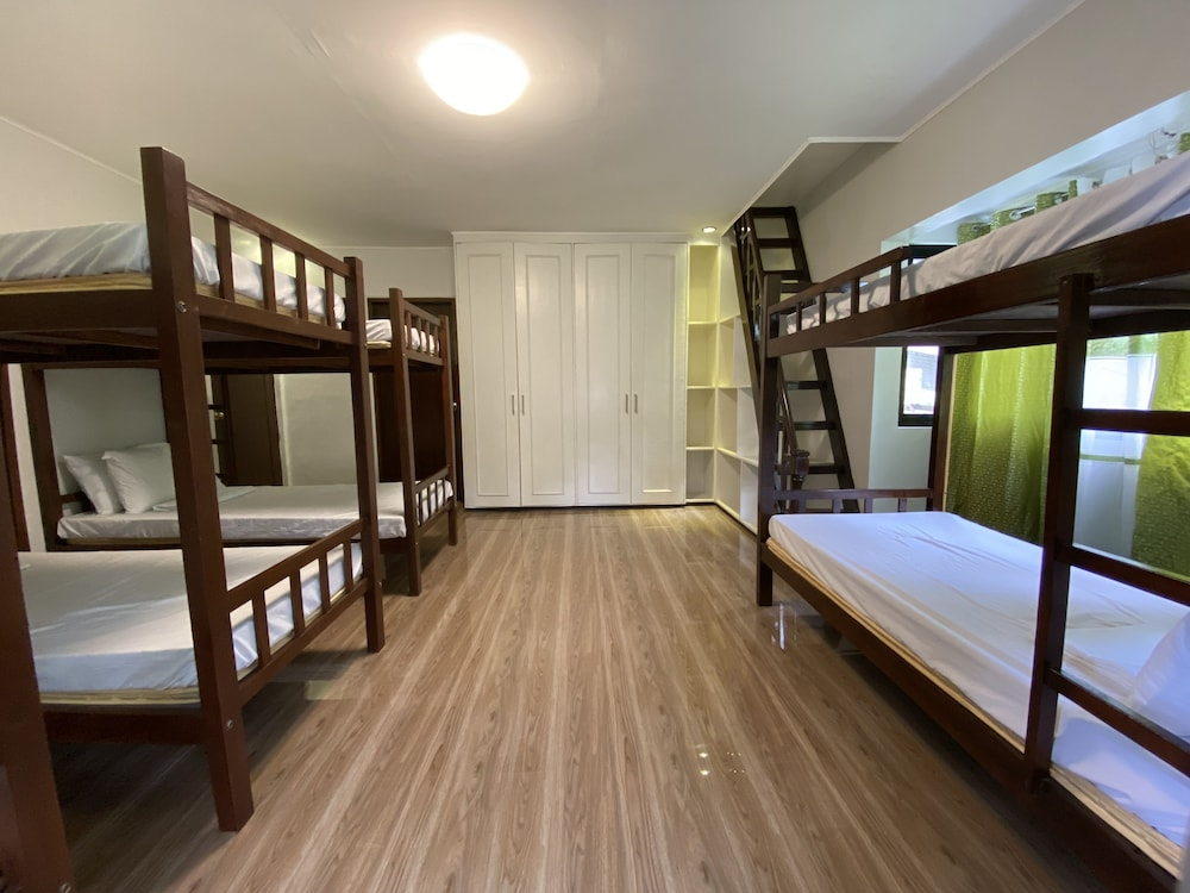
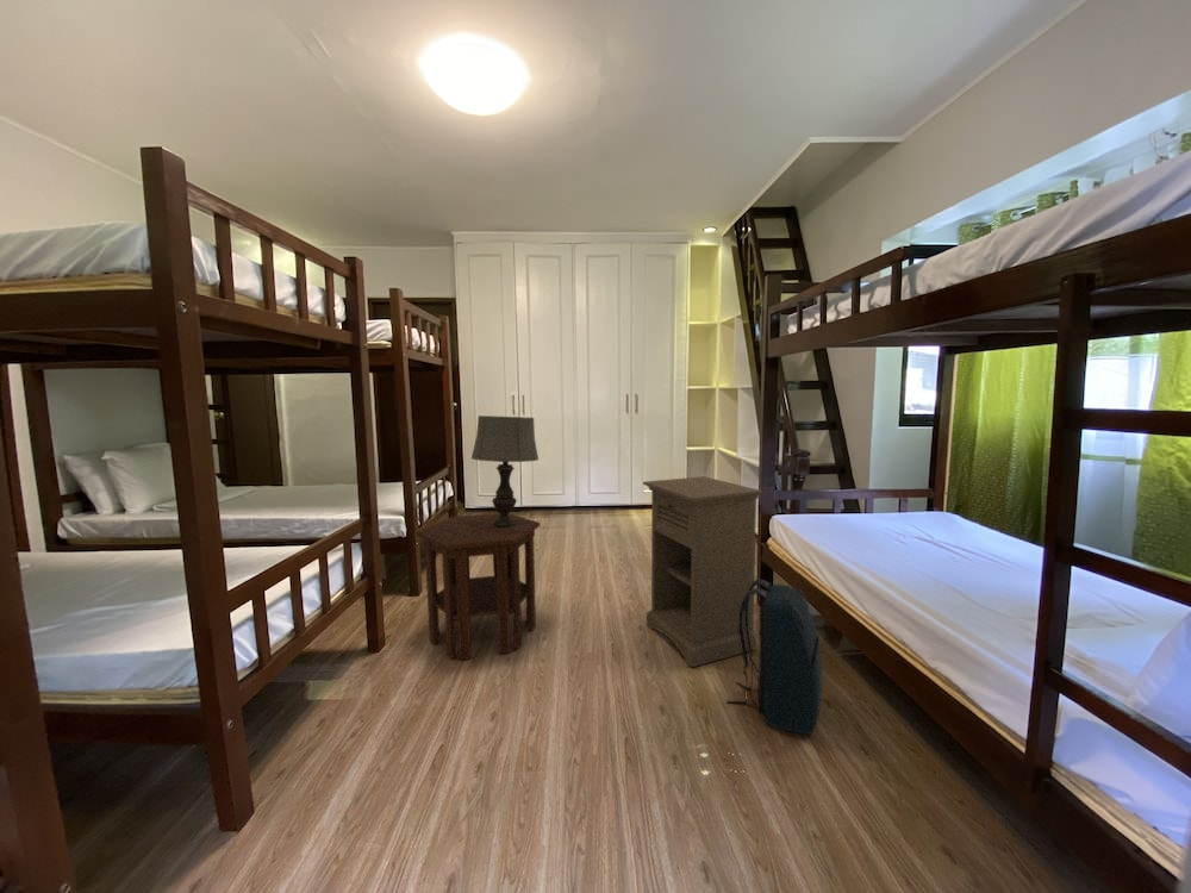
+ table lamp [470,414,540,526]
+ side table [416,512,541,661]
+ backpack [725,579,823,736]
+ nightstand [642,475,763,668]
